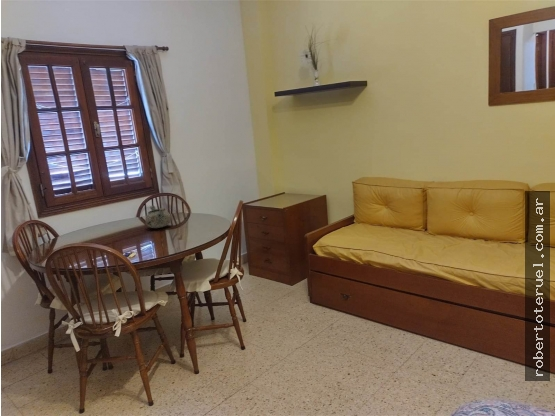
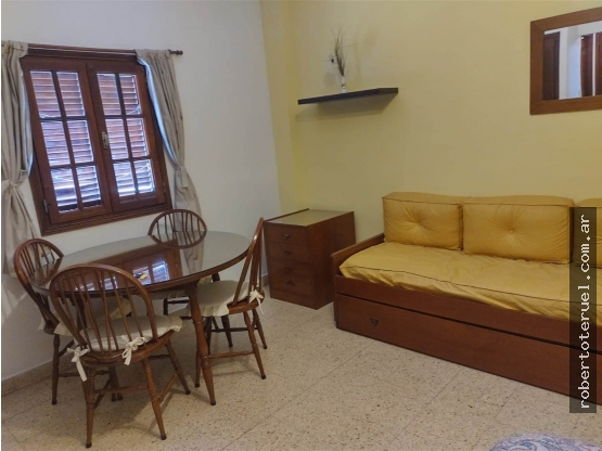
- decorative bowl [144,205,172,229]
